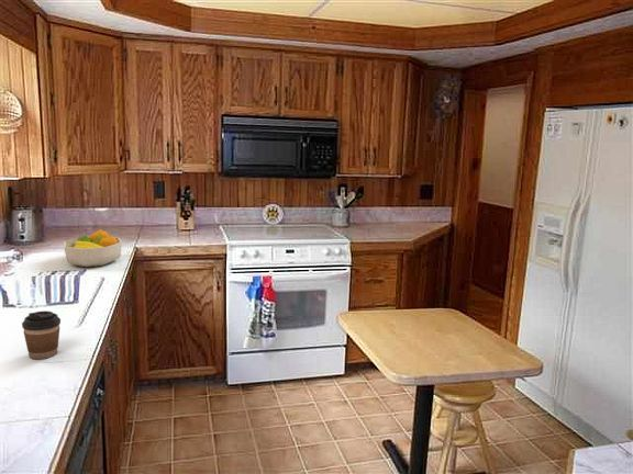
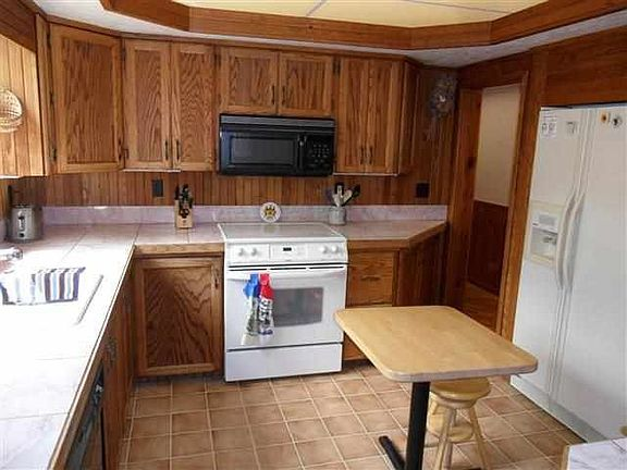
- fruit bowl [63,228,123,268]
- coffee cup [21,309,62,360]
